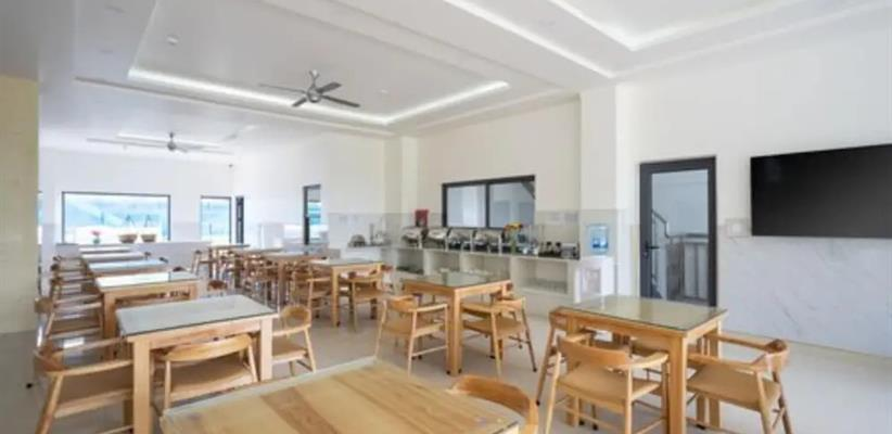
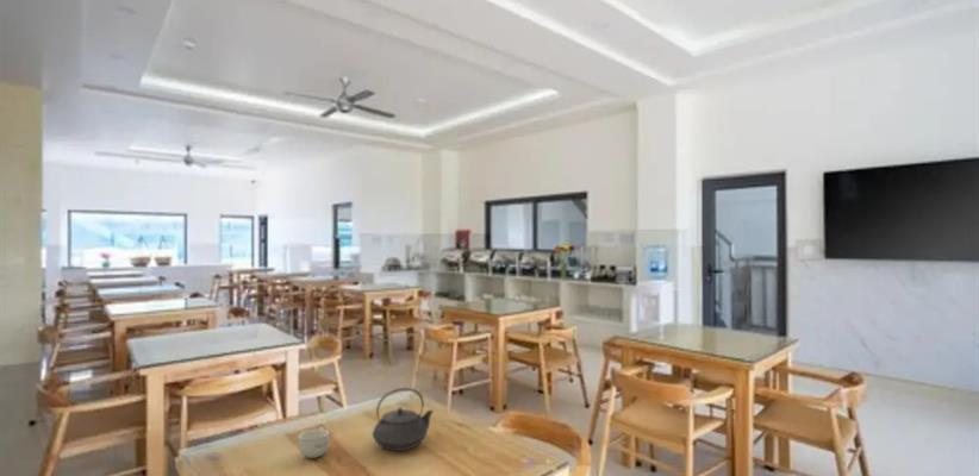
+ cup [298,426,330,459]
+ teapot [372,387,435,452]
